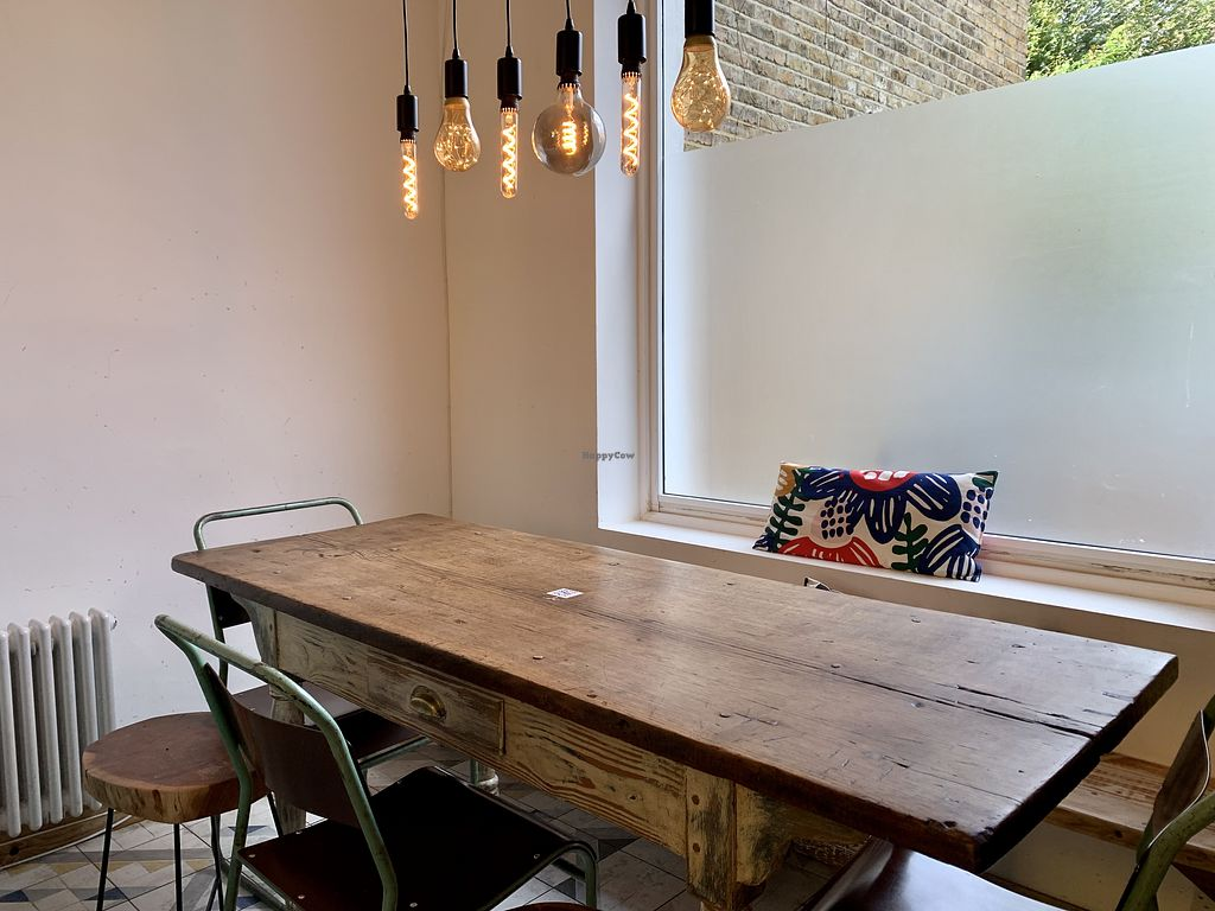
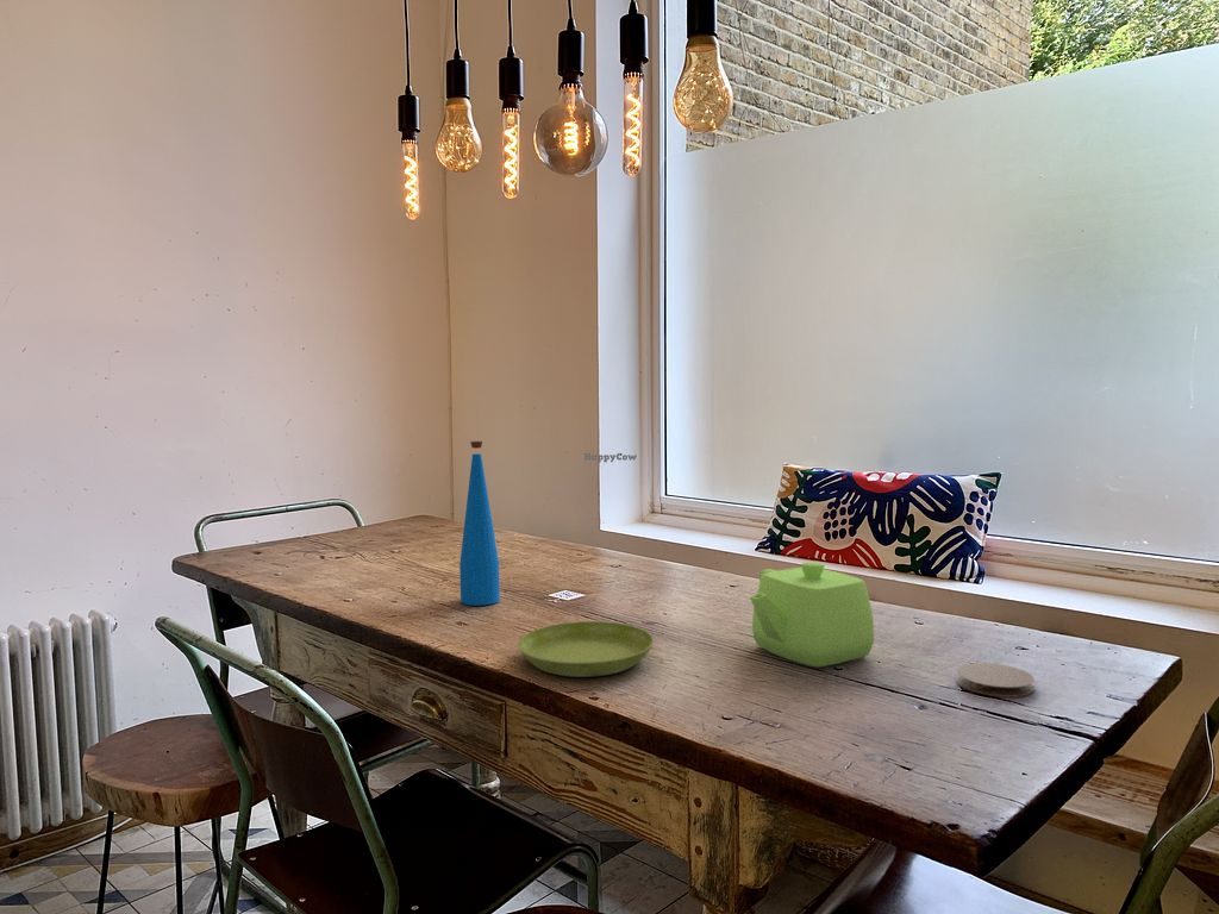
+ teapot [749,561,875,668]
+ bottle [458,440,501,607]
+ coaster [956,662,1036,699]
+ saucer [517,620,655,678]
